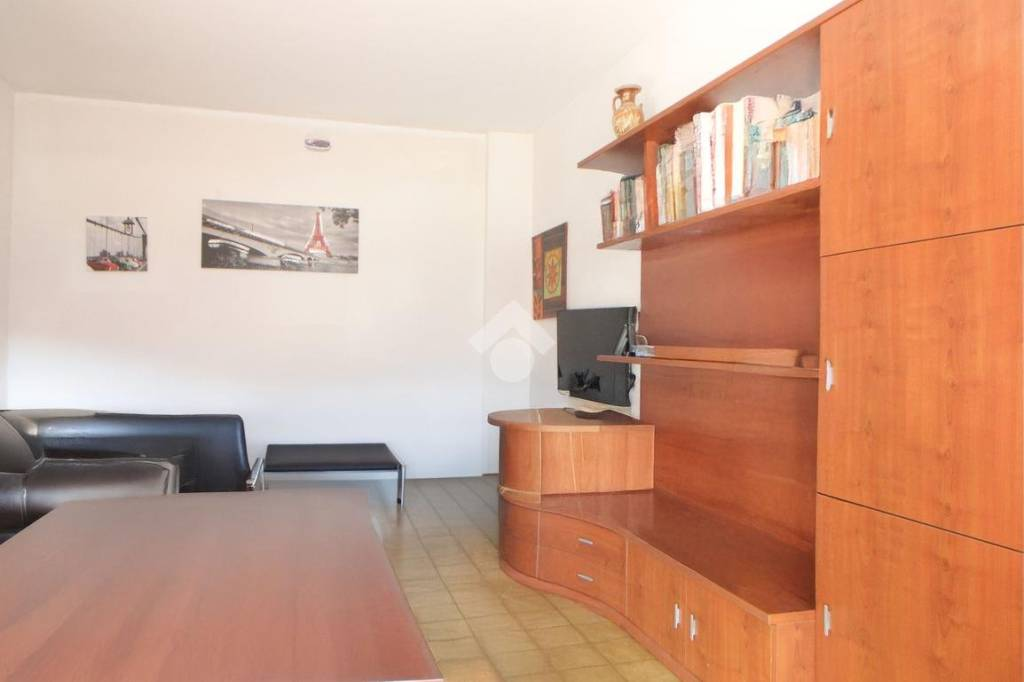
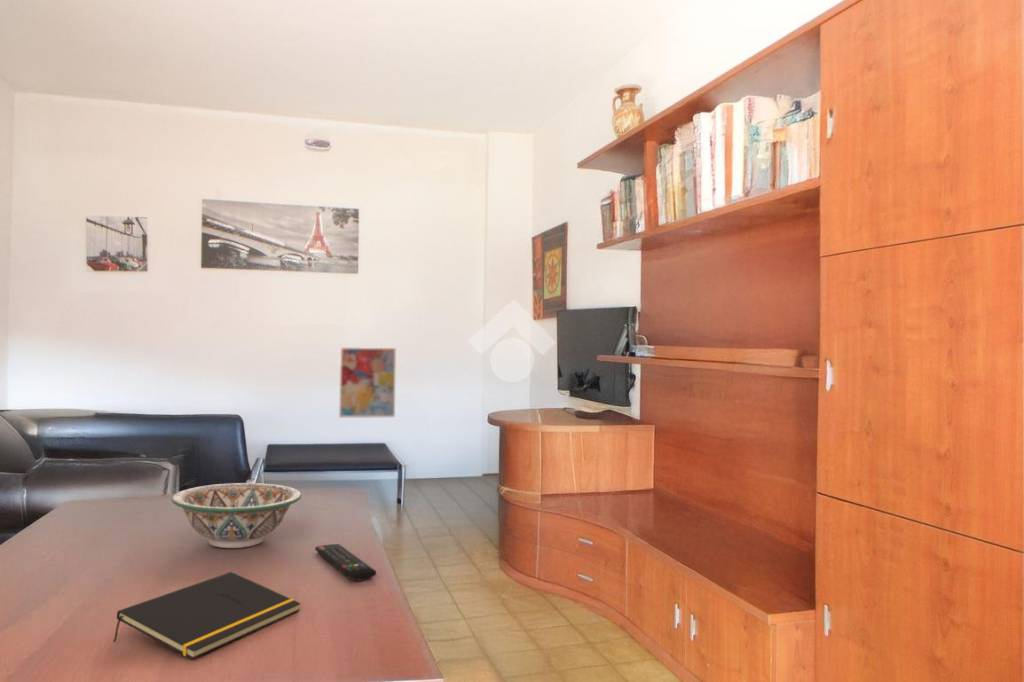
+ decorative bowl [171,482,302,549]
+ remote control [314,543,377,582]
+ notepad [112,571,301,660]
+ wall art [338,346,397,419]
